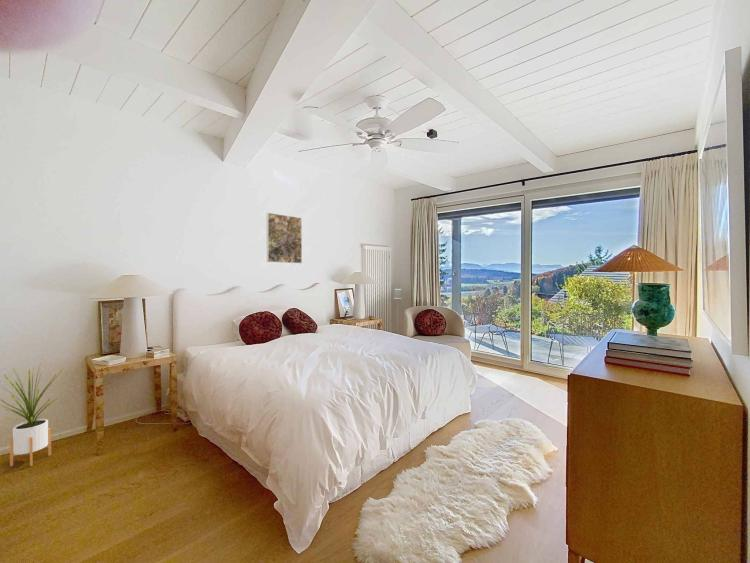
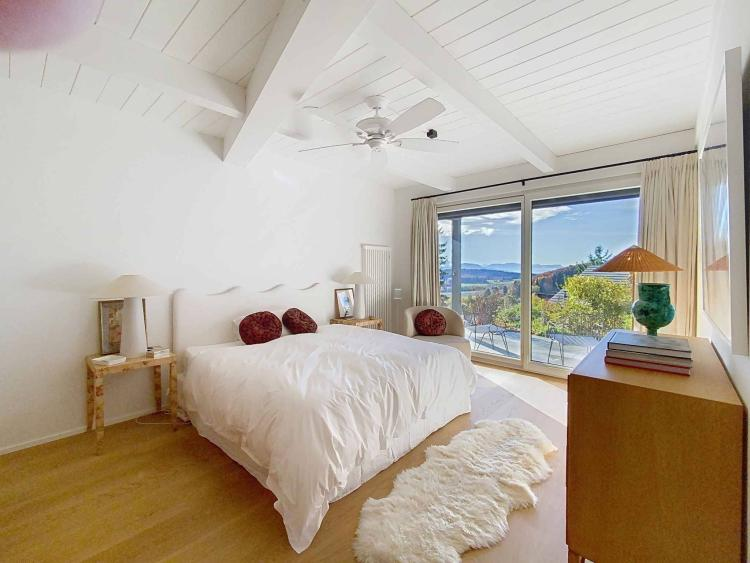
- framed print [266,212,303,264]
- house plant [0,363,68,468]
